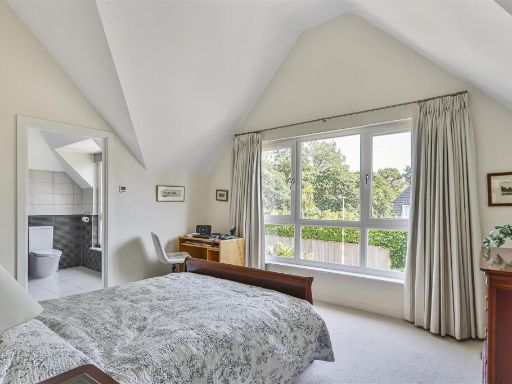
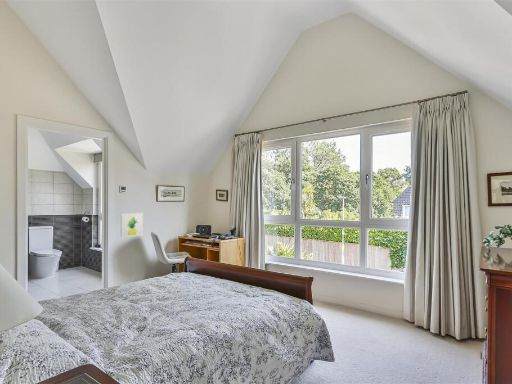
+ wall art [120,212,144,238]
